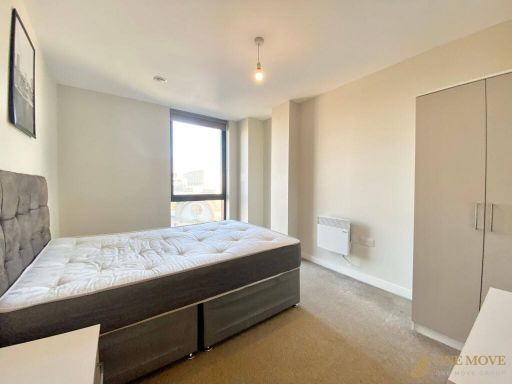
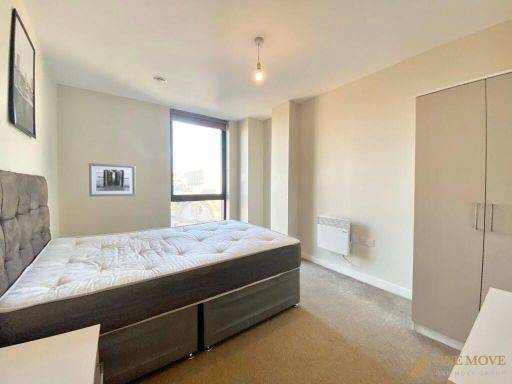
+ wall art [88,162,137,197]
